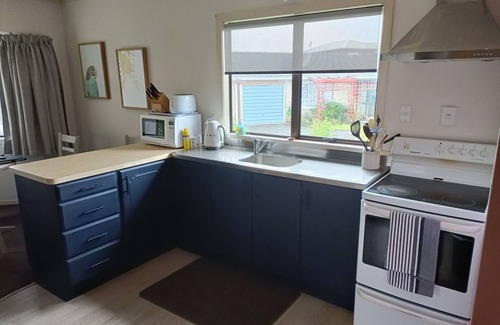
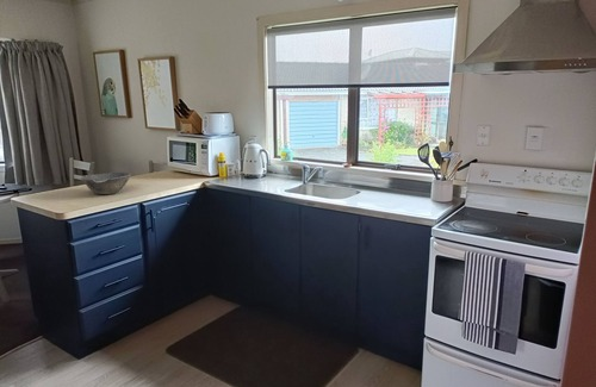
+ bowl [80,171,131,195]
